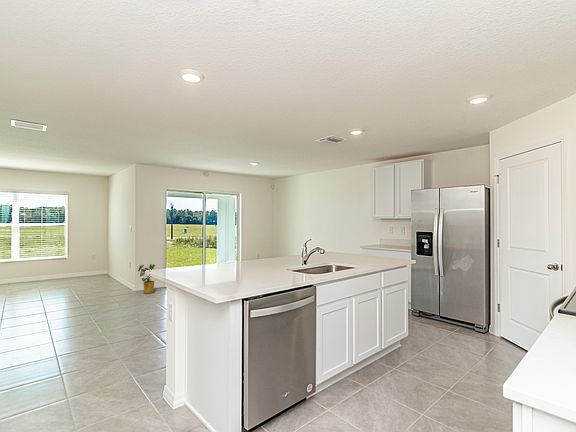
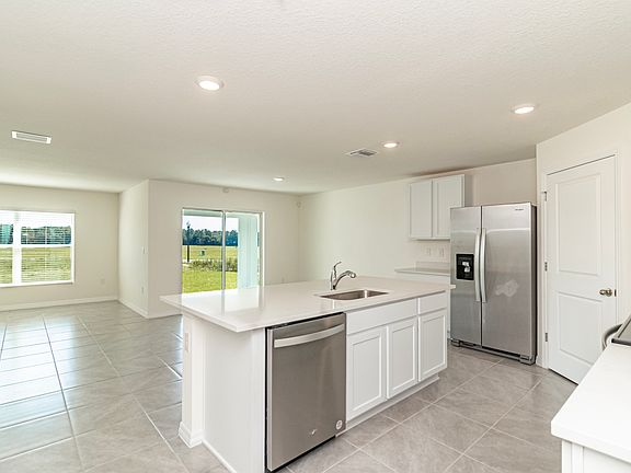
- house plant [137,263,156,295]
